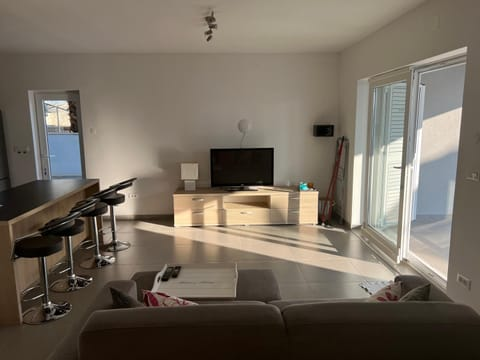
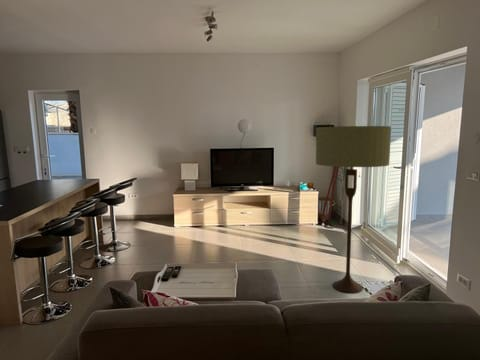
+ floor lamp [315,125,392,293]
